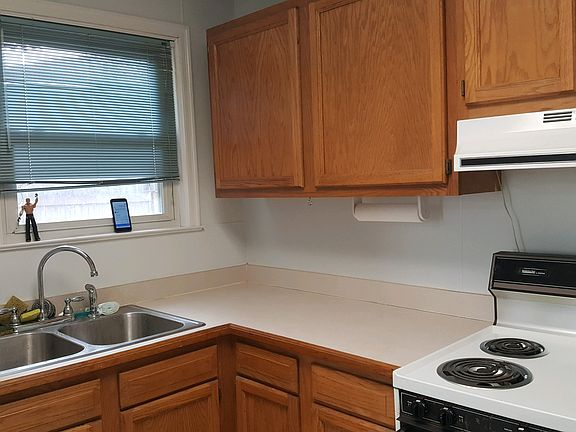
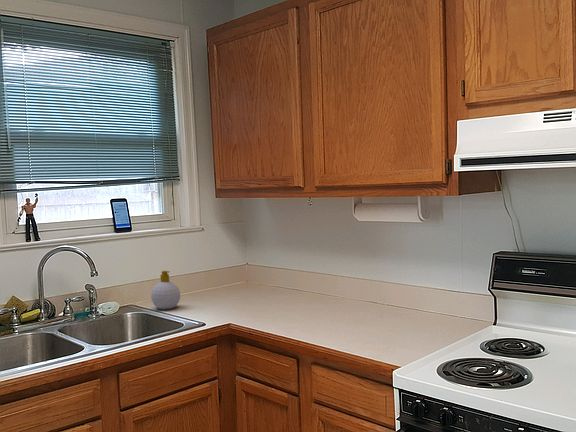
+ soap bottle [150,270,181,310]
